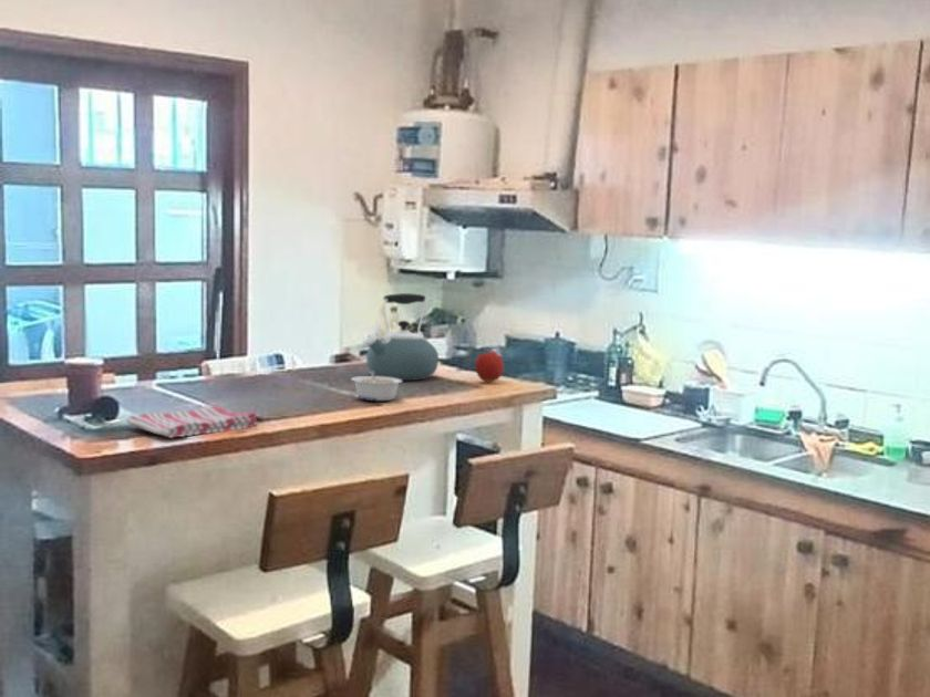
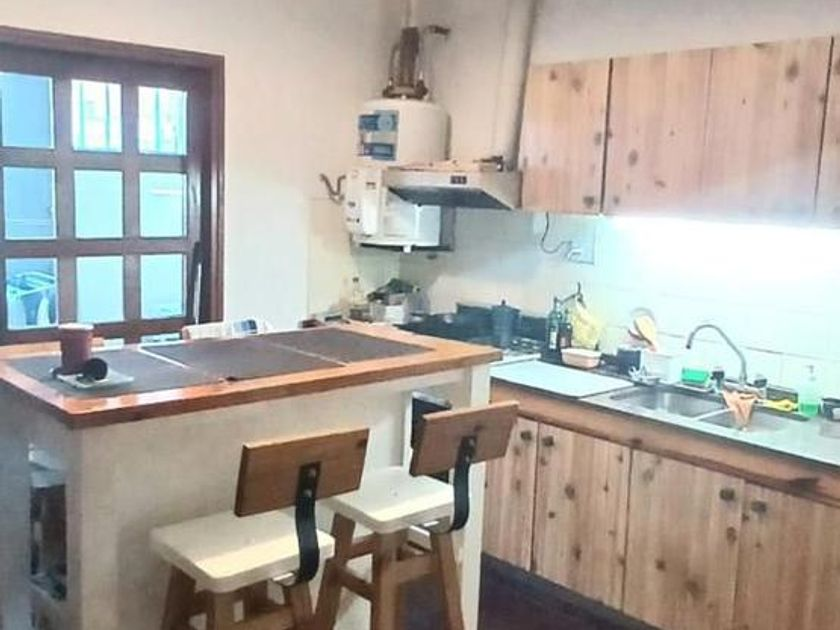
- legume [350,371,404,402]
- fruit [474,346,505,384]
- dish towel [125,405,258,439]
- kettle [363,292,440,382]
